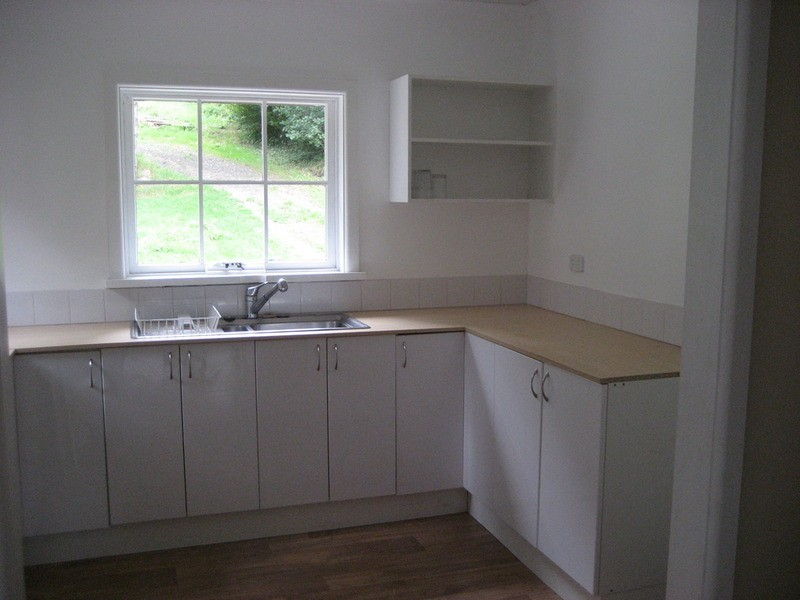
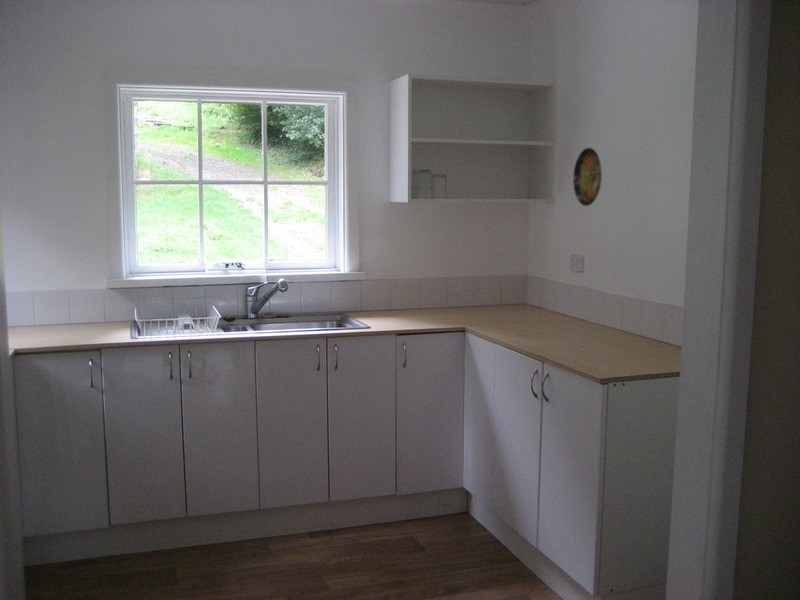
+ decorative plate [572,147,604,207]
